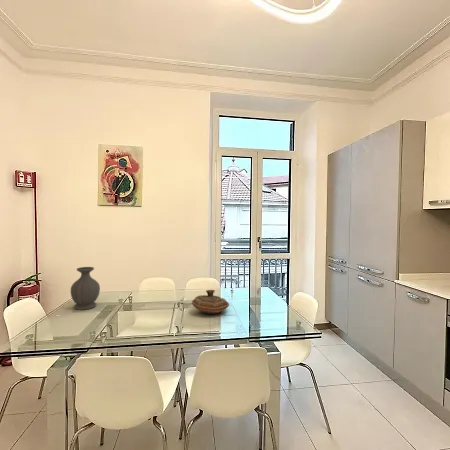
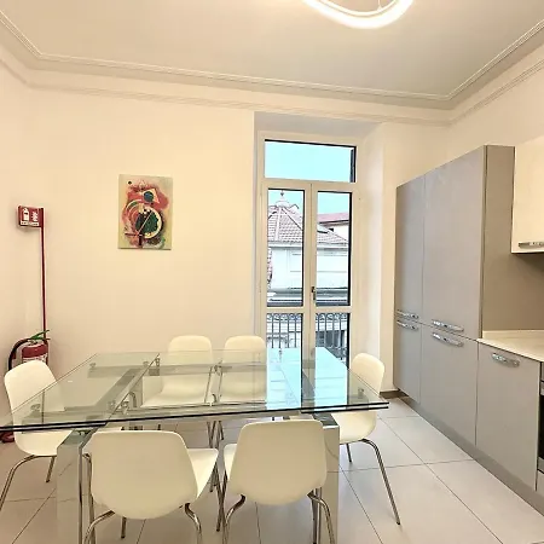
- vase [70,266,101,311]
- decorative bowl [191,289,230,315]
